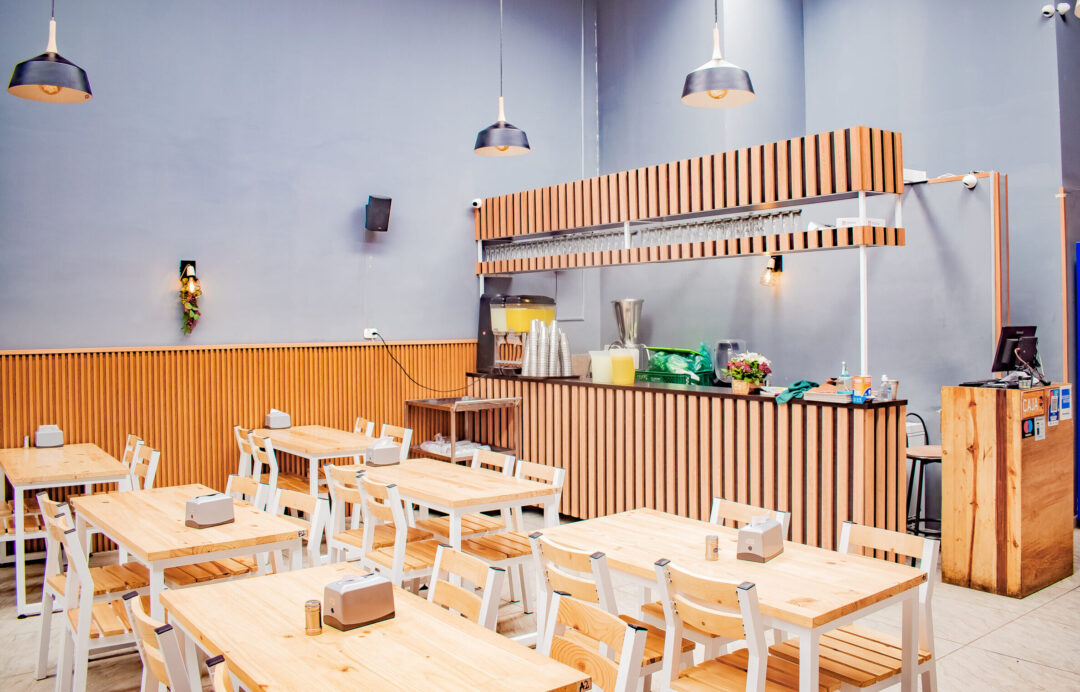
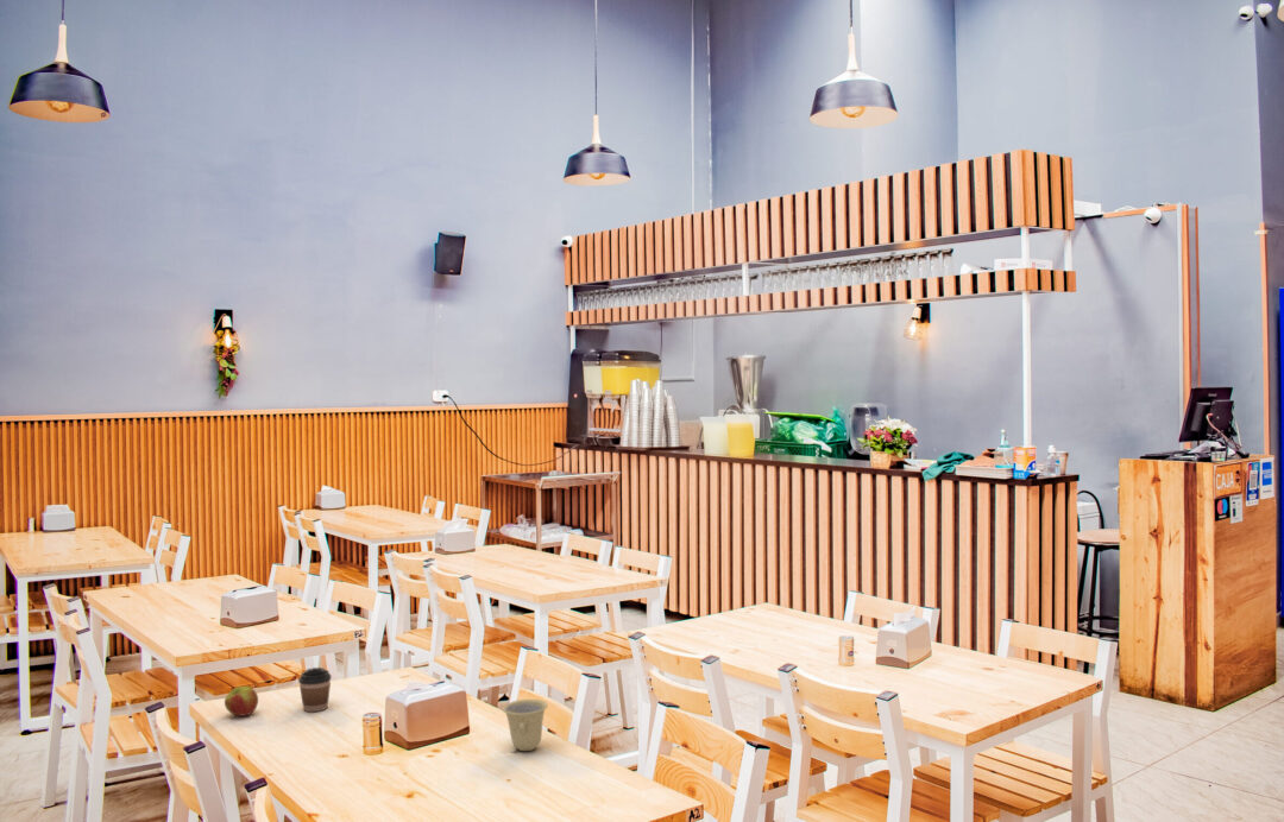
+ cup [502,698,549,752]
+ apple [224,685,259,717]
+ coffee cup [297,666,333,713]
